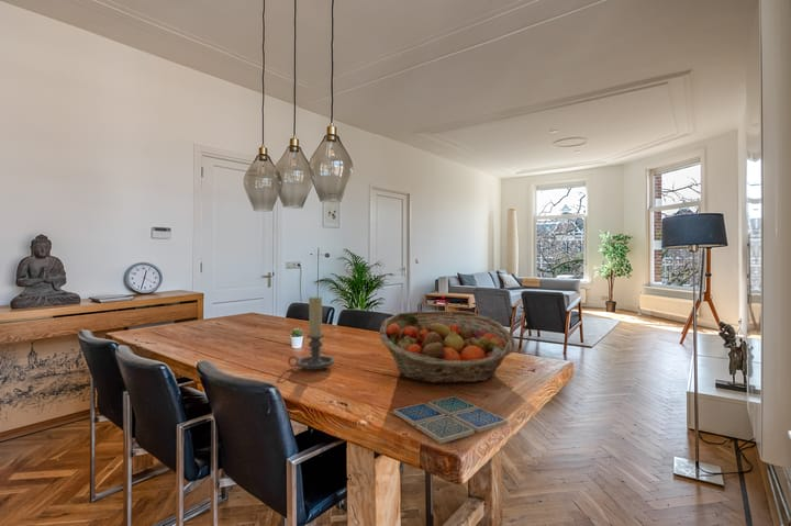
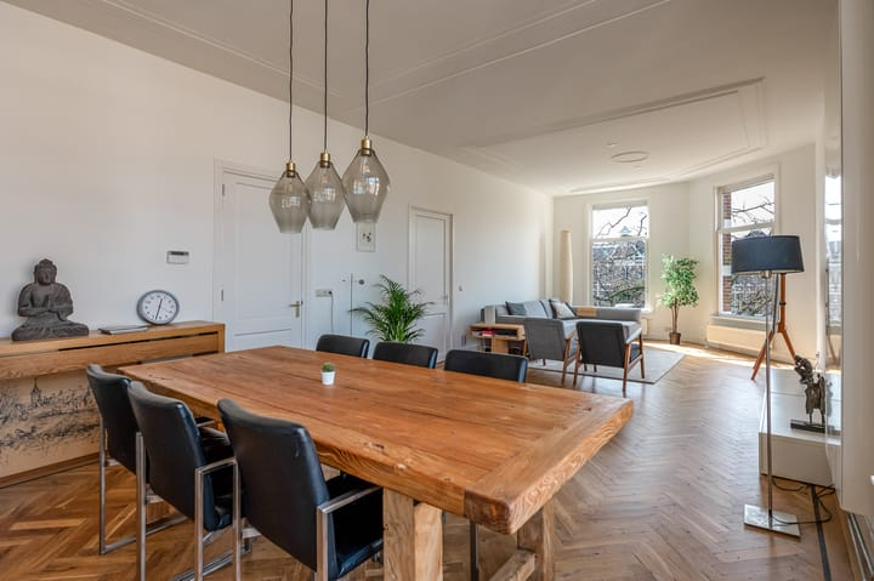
- candle holder [287,295,335,371]
- fruit basket [378,310,515,384]
- drink coaster [392,395,509,445]
